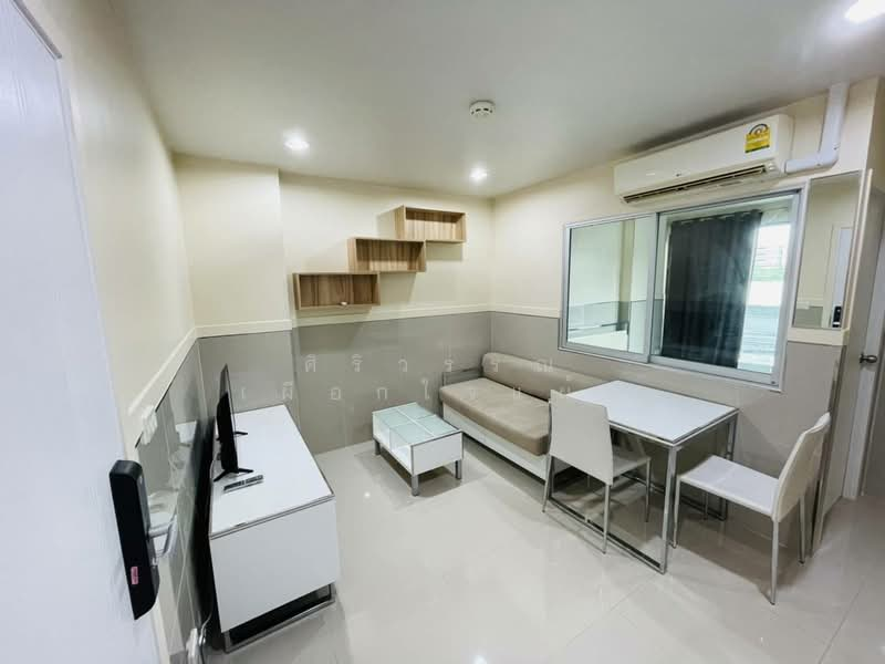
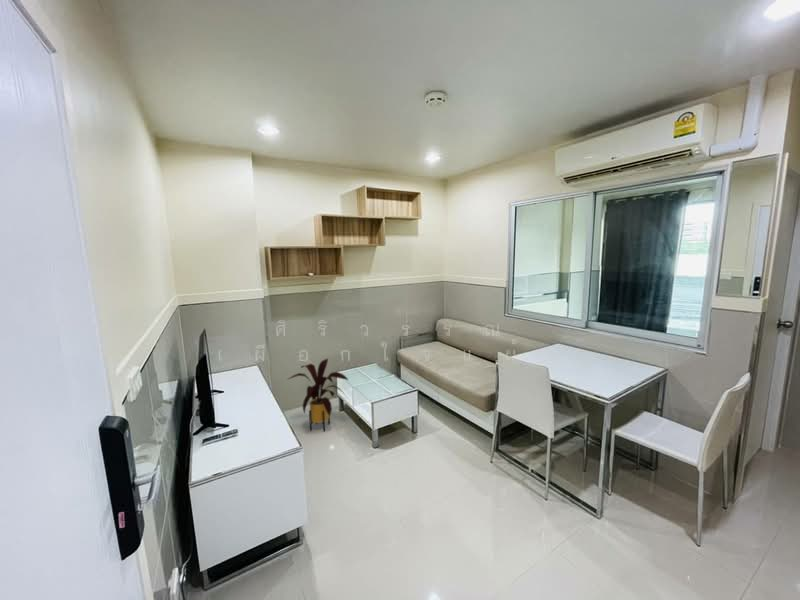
+ house plant [287,358,350,432]
